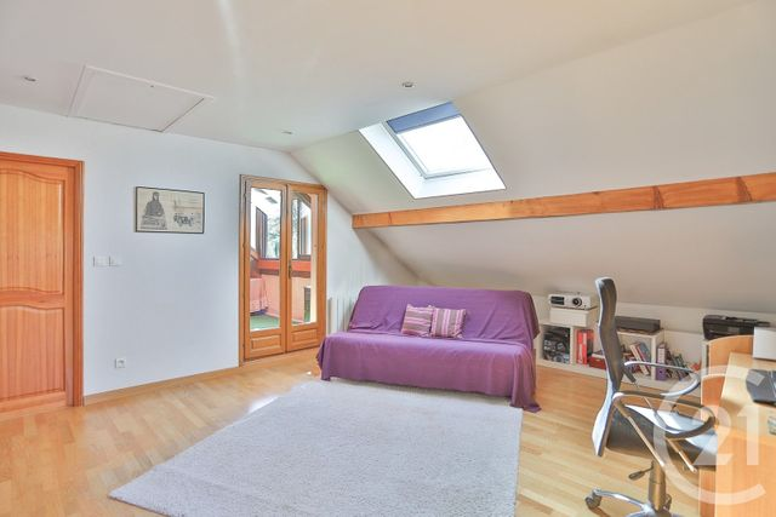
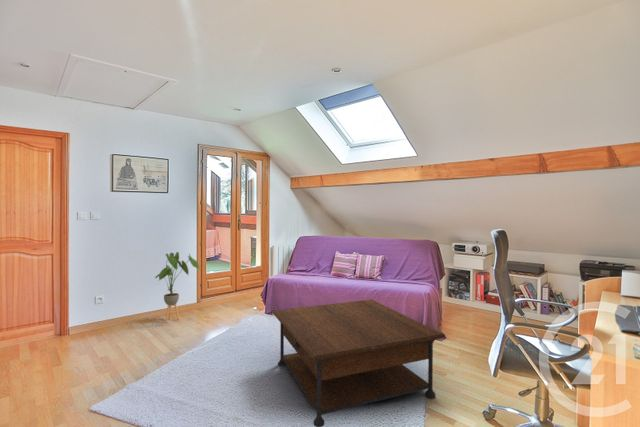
+ house plant [154,251,201,323]
+ coffee table [271,298,447,427]
